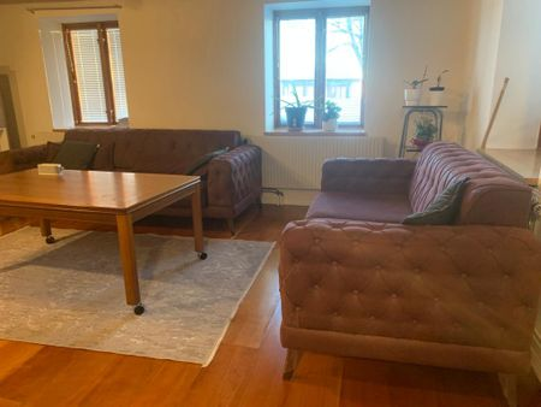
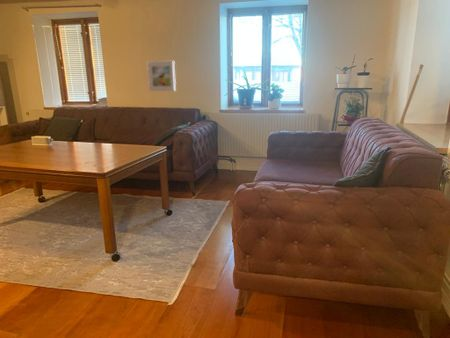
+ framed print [146,60,177,92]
